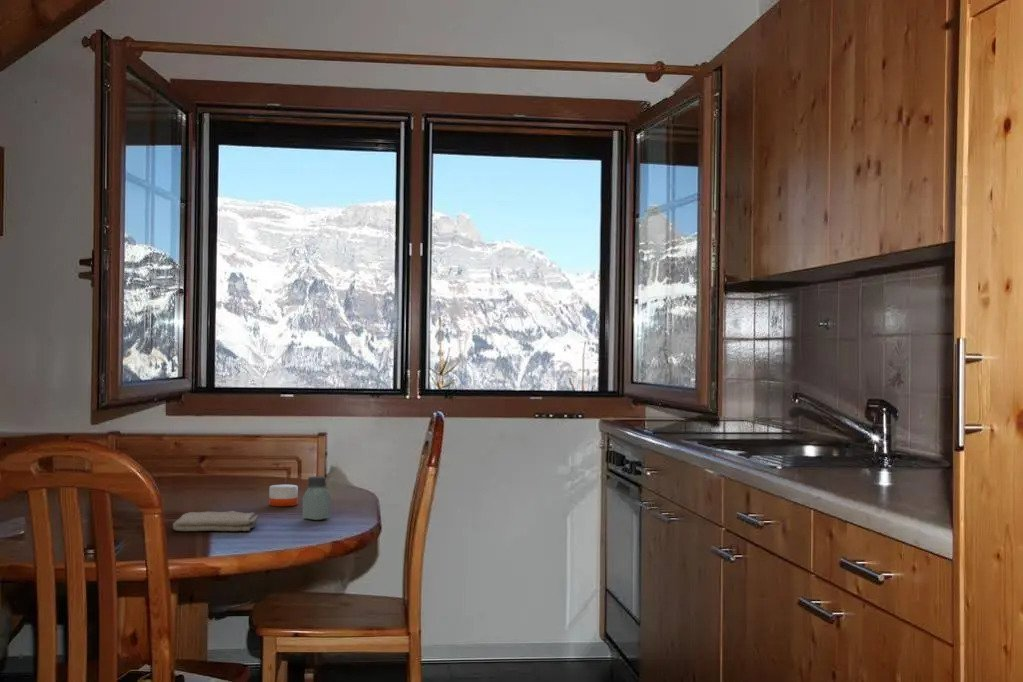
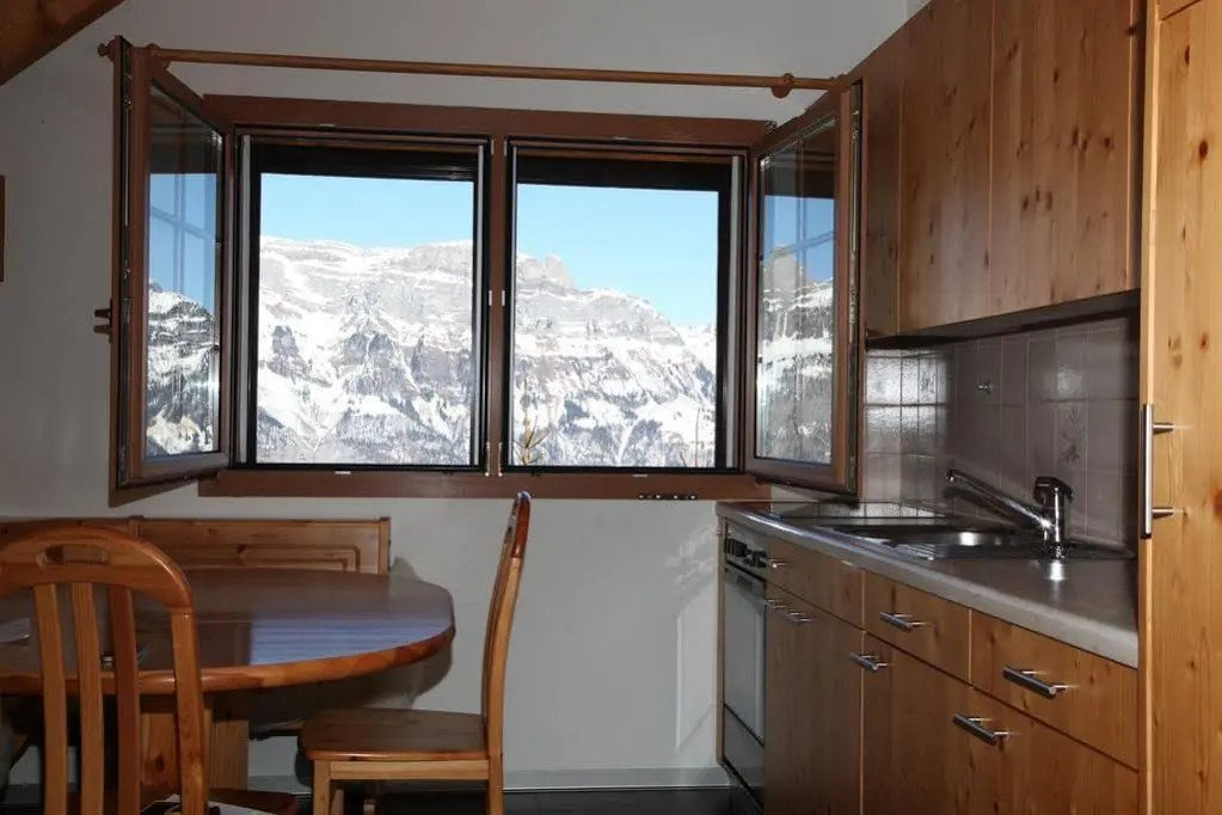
- candle [268,478,299,507]
- saltshaker [301,475,332,521]
- washcloth [172,510,259,532]
